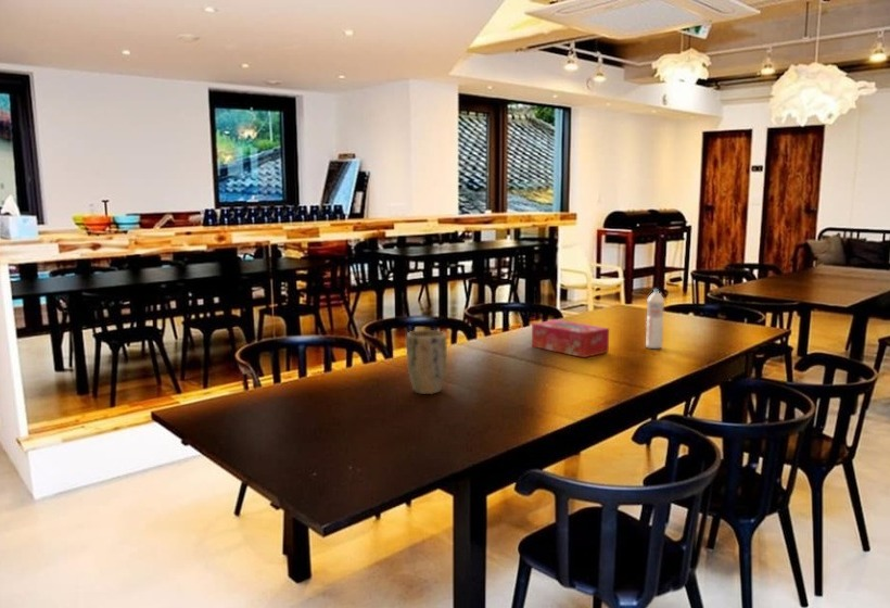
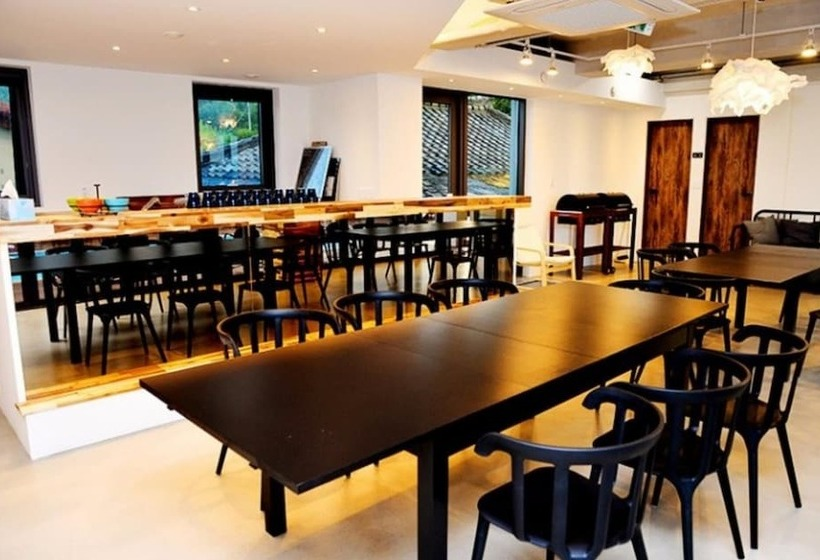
- plant pot [406,329,448,395]
- tissue box [531,319,610,358]
- water bottle [645,288,665,350]
